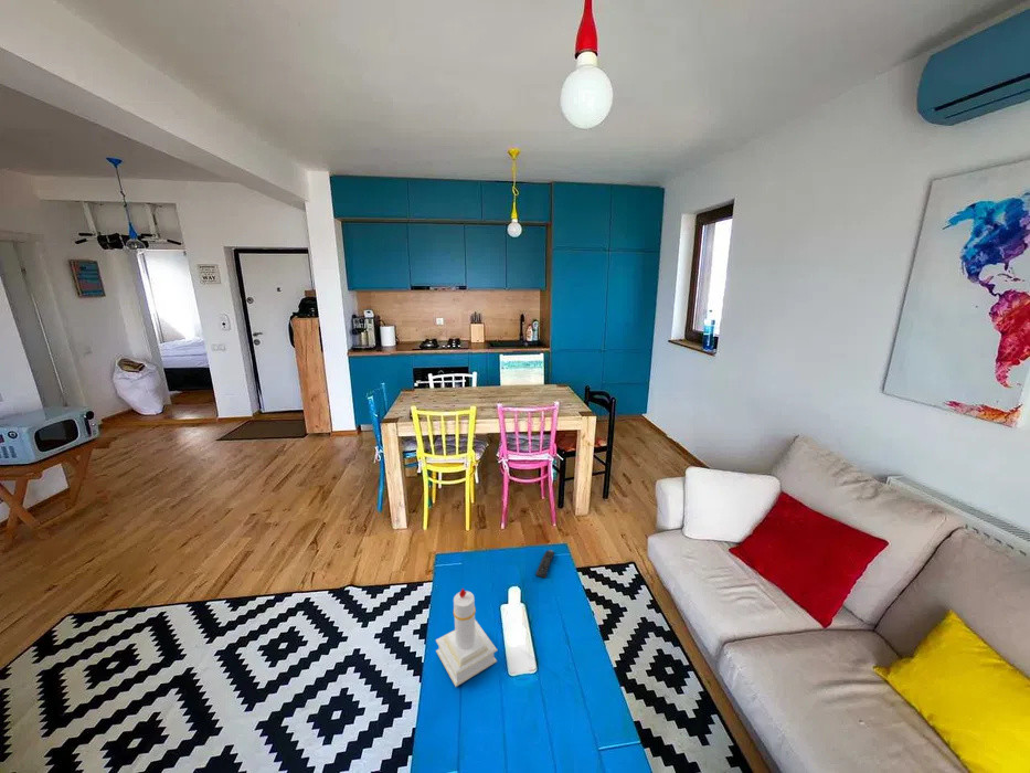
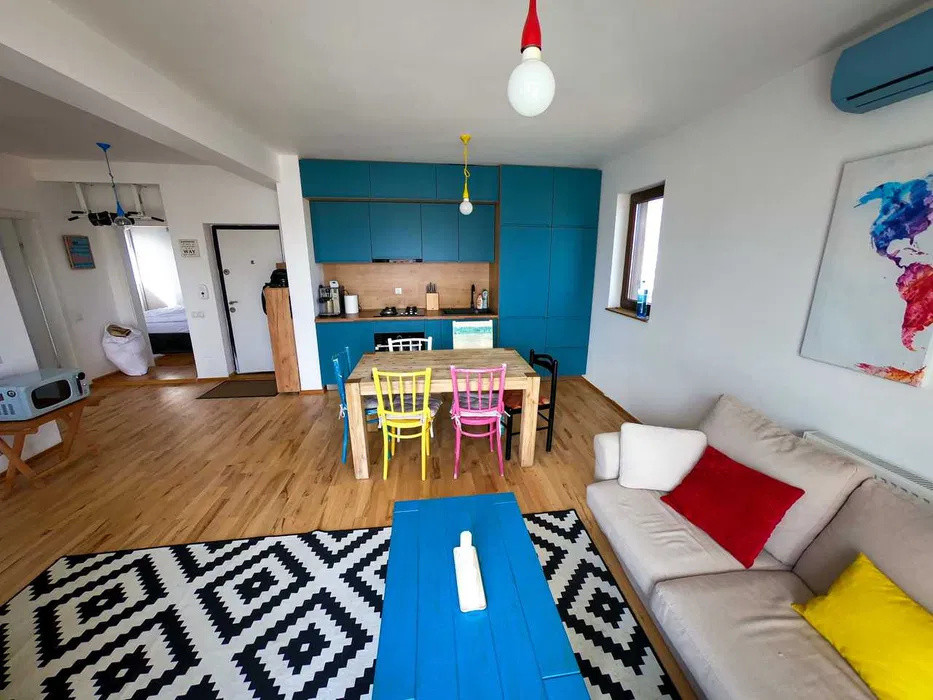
- candle [435,587,498,688]
- remote control [534,549,555,579]
